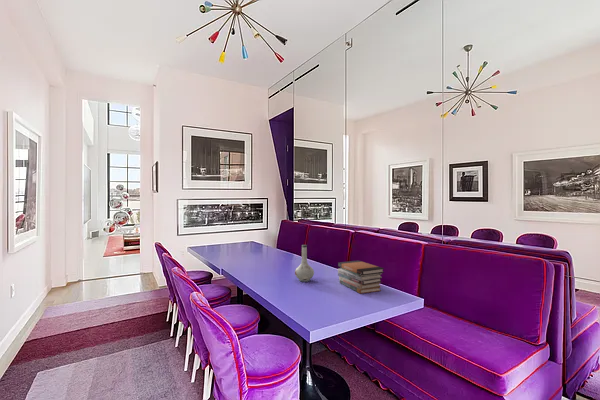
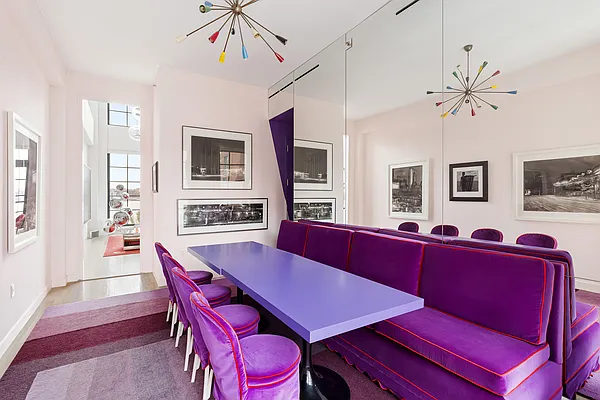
- vase [294,244,315,283]
- book stack [337,260,385,295]
